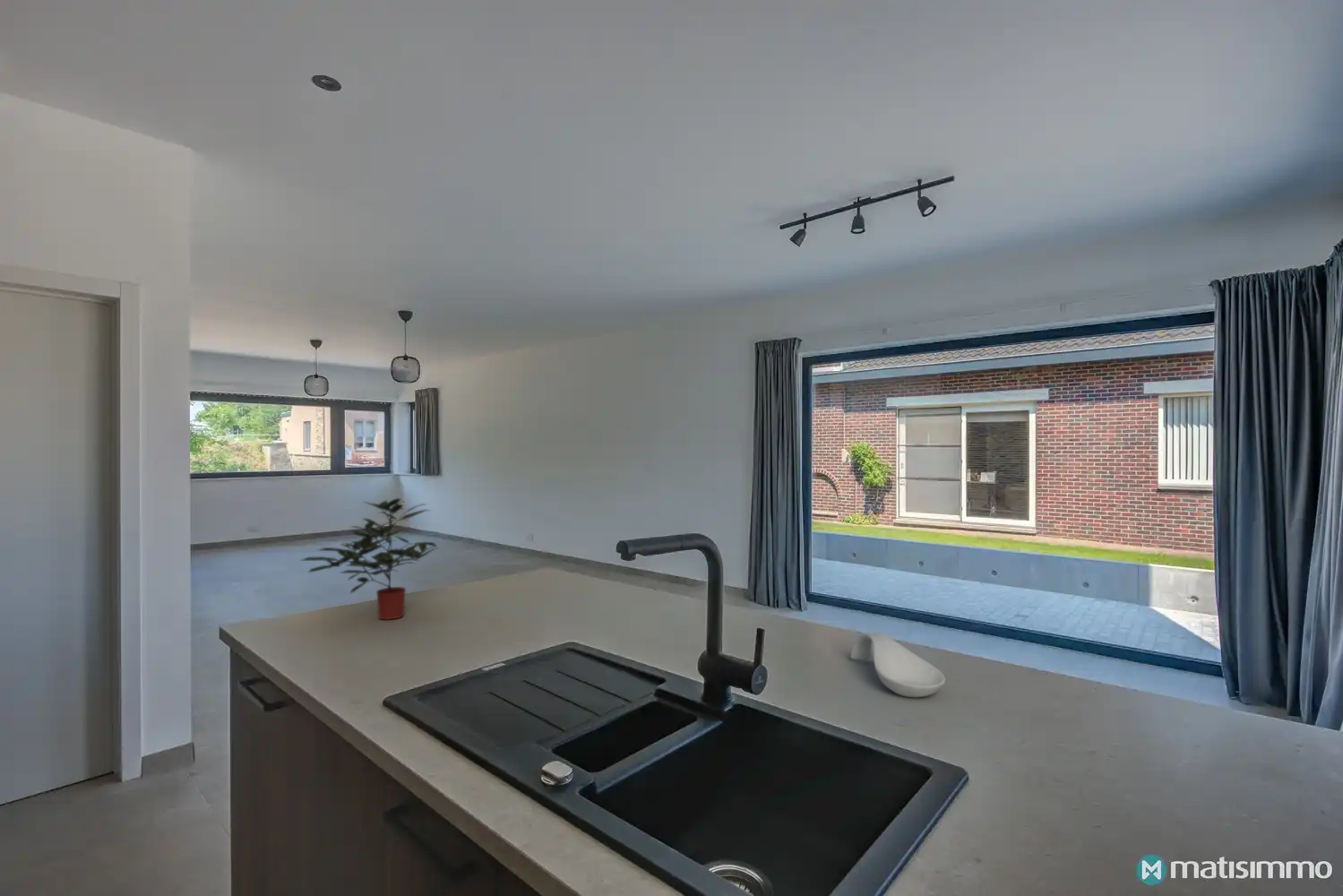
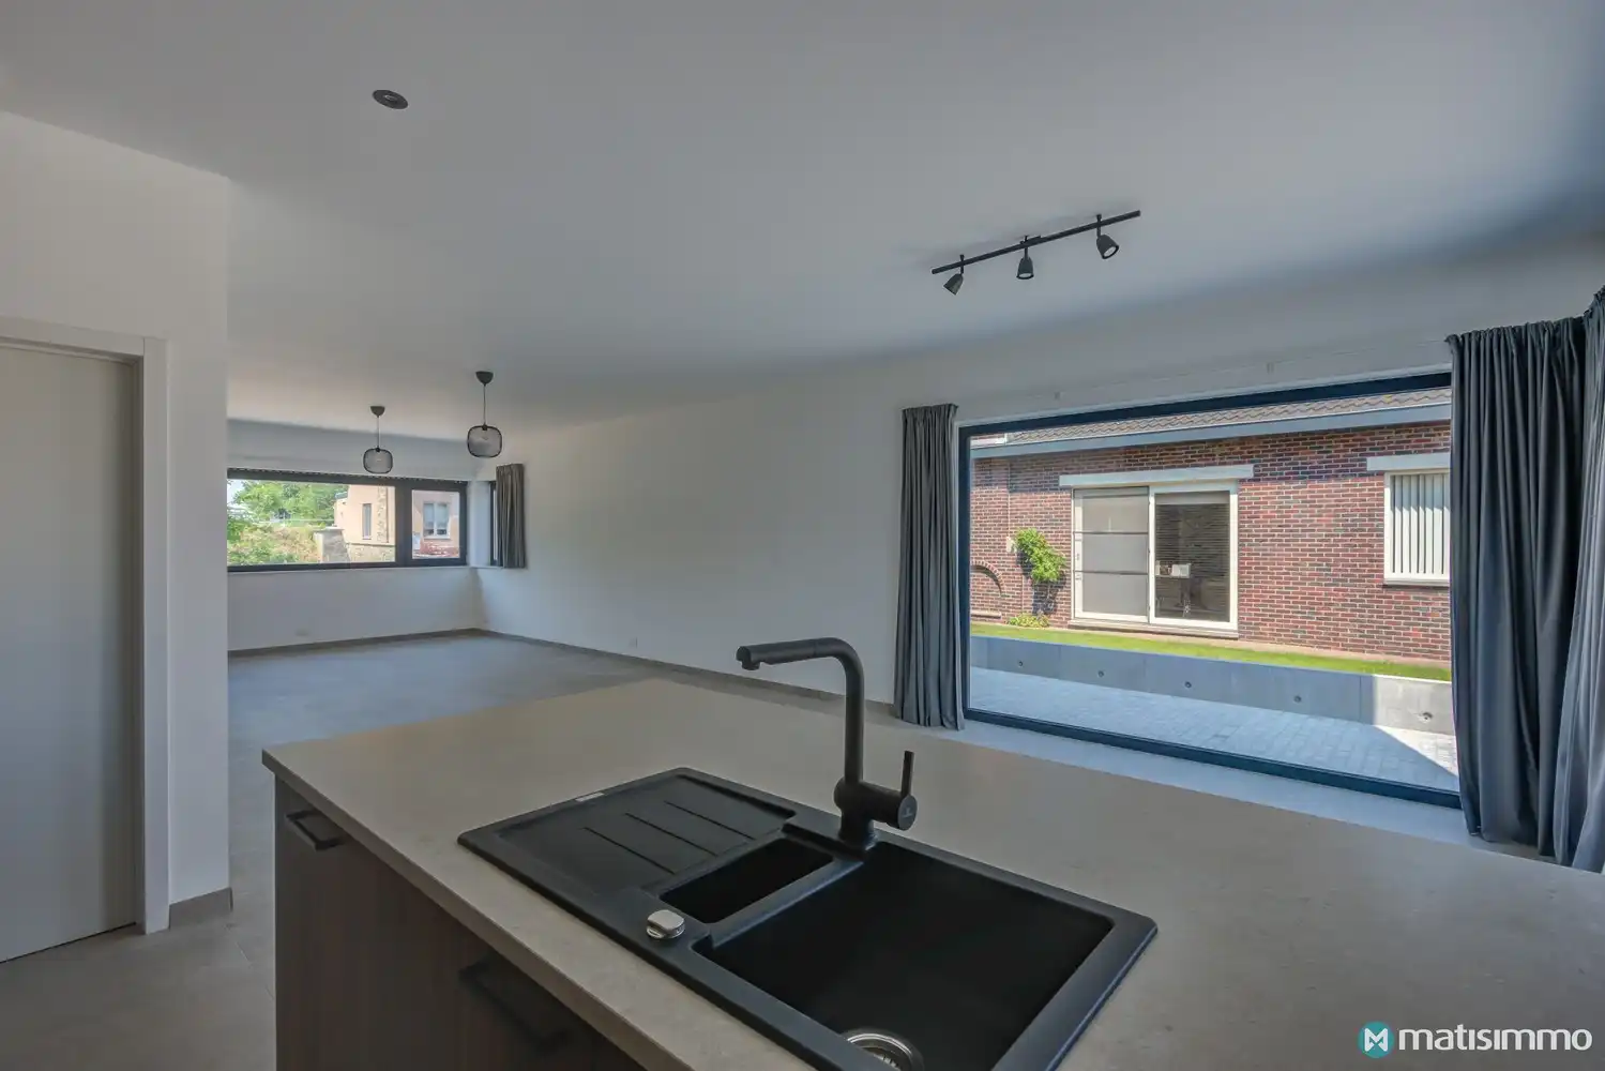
- potted plant [300,497,439,621]
- spoon rest [849,632,946,698]
